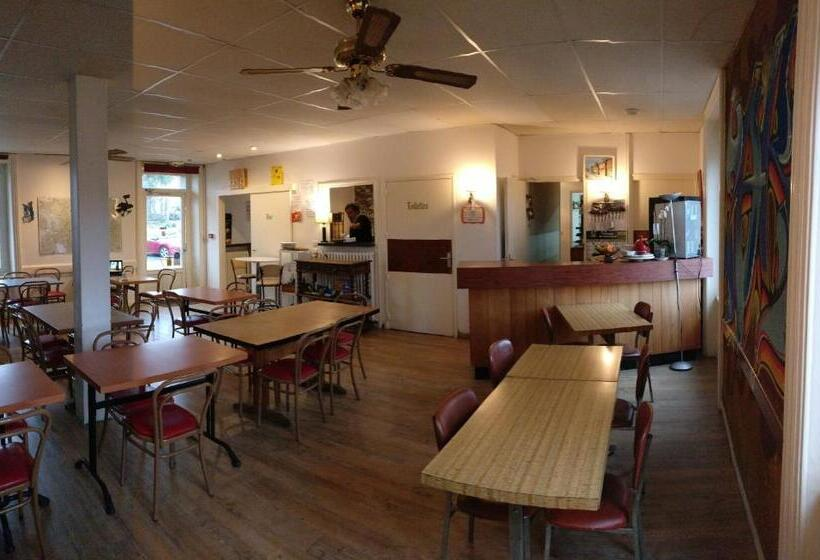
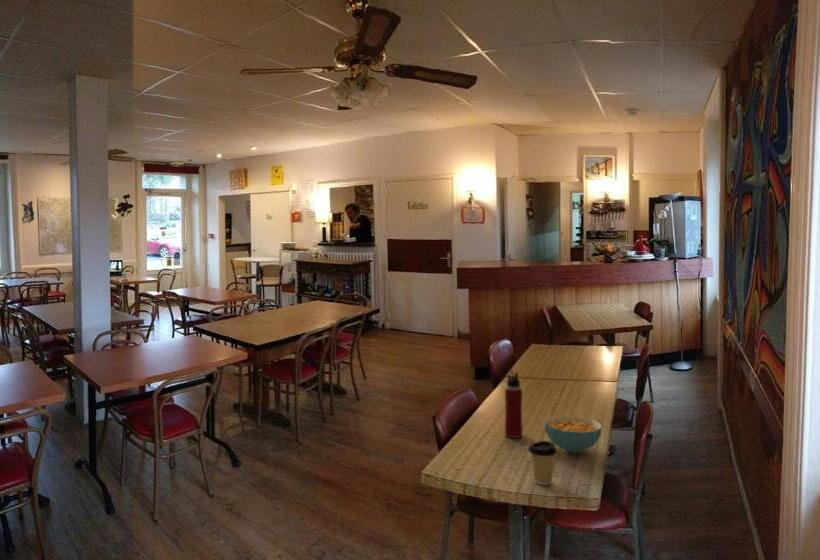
+ coffee cup [527,440,558,486]
+ cereal bowl [544,414,603,454]
+ water bottle [504,369,524,439]
